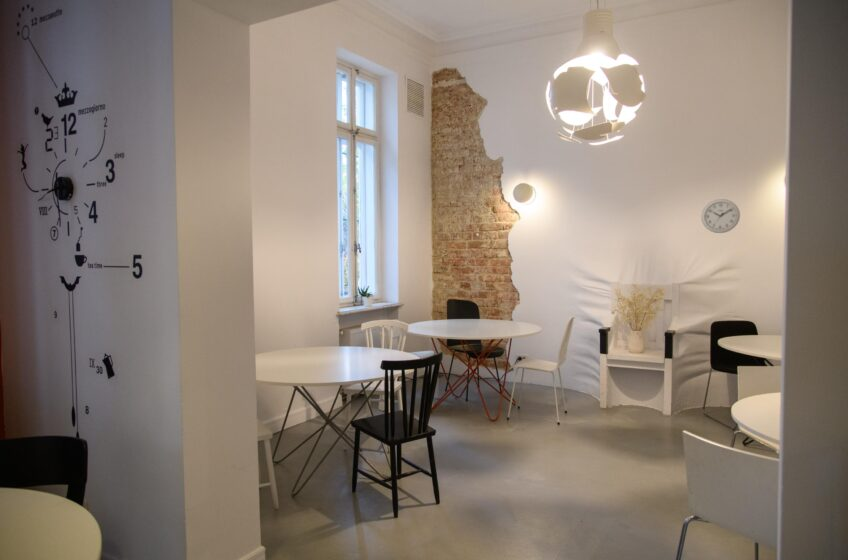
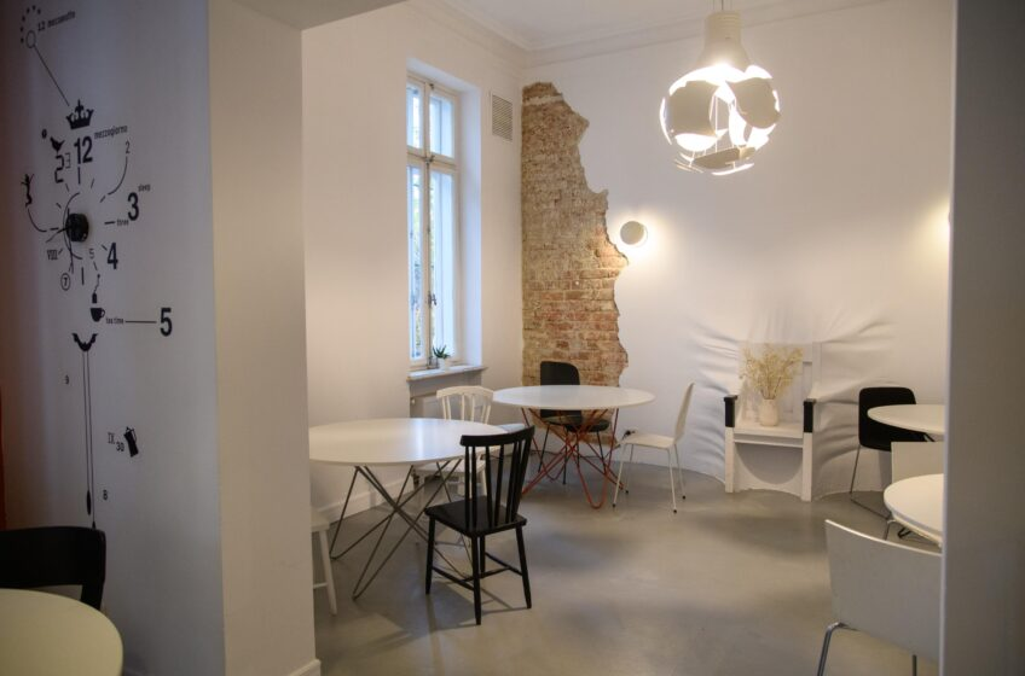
- wall clock [700,198,741,234]
